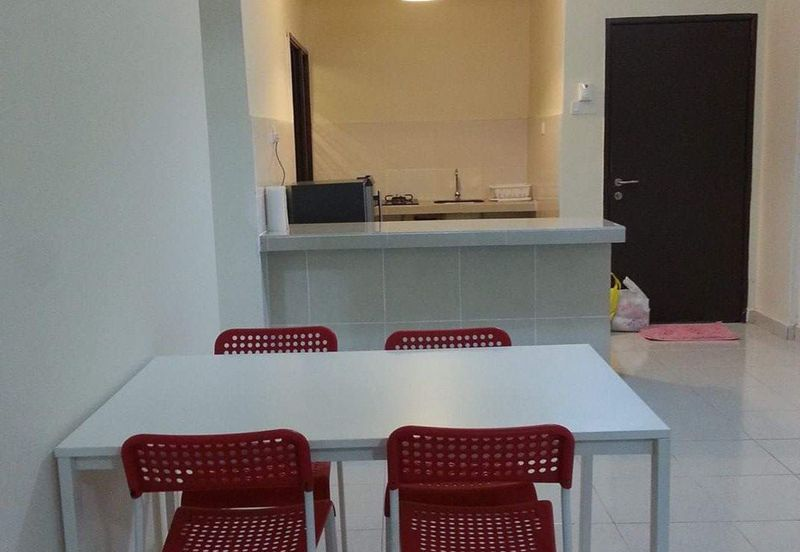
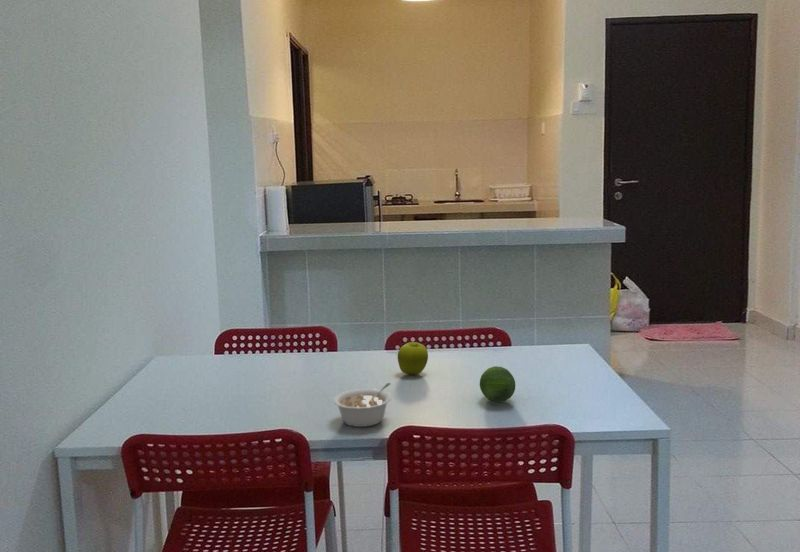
+ fruit [479,365,516,403]
+ legume [332,382,392,428]
+ fruit [397,341,429,375]
